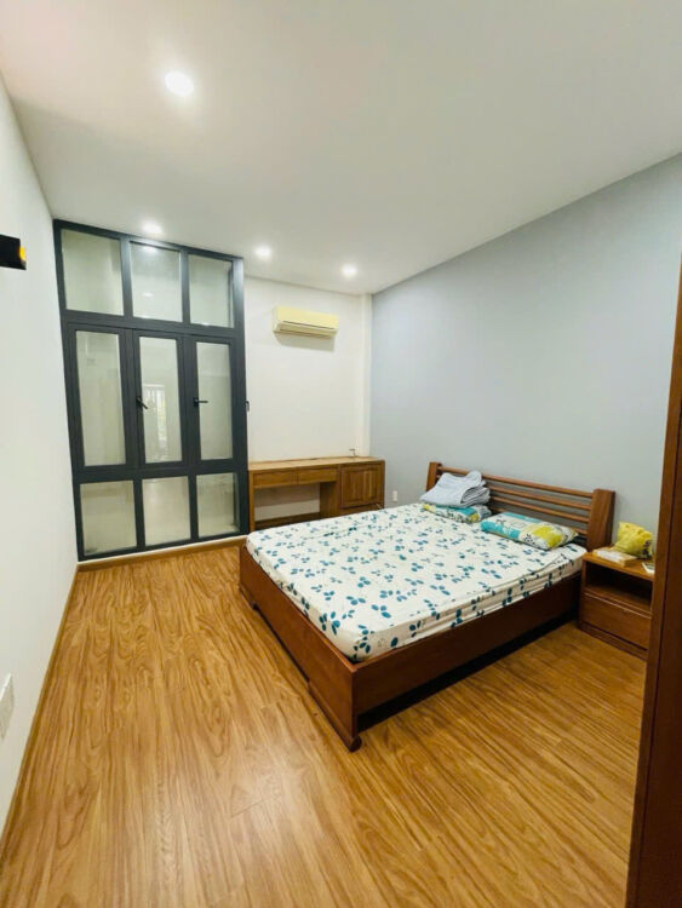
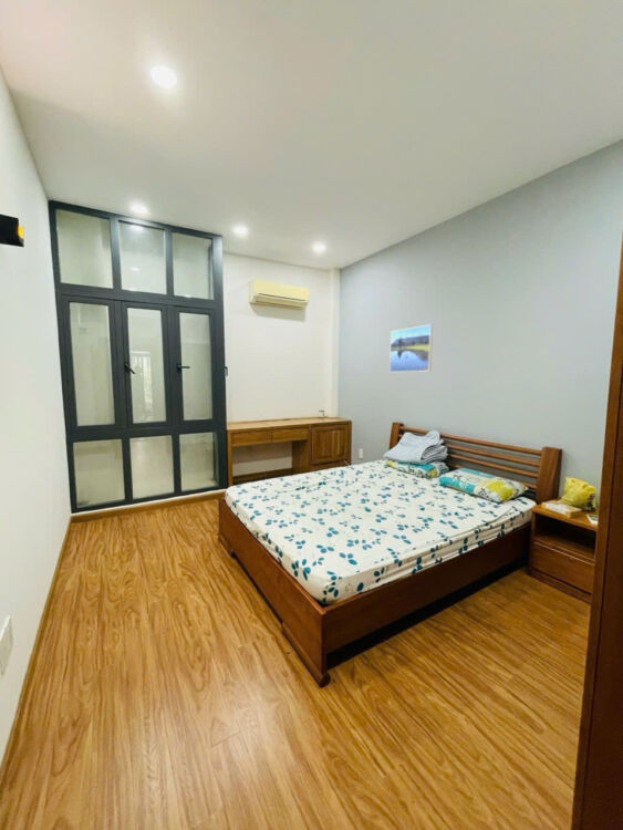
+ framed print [388,323,434,373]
